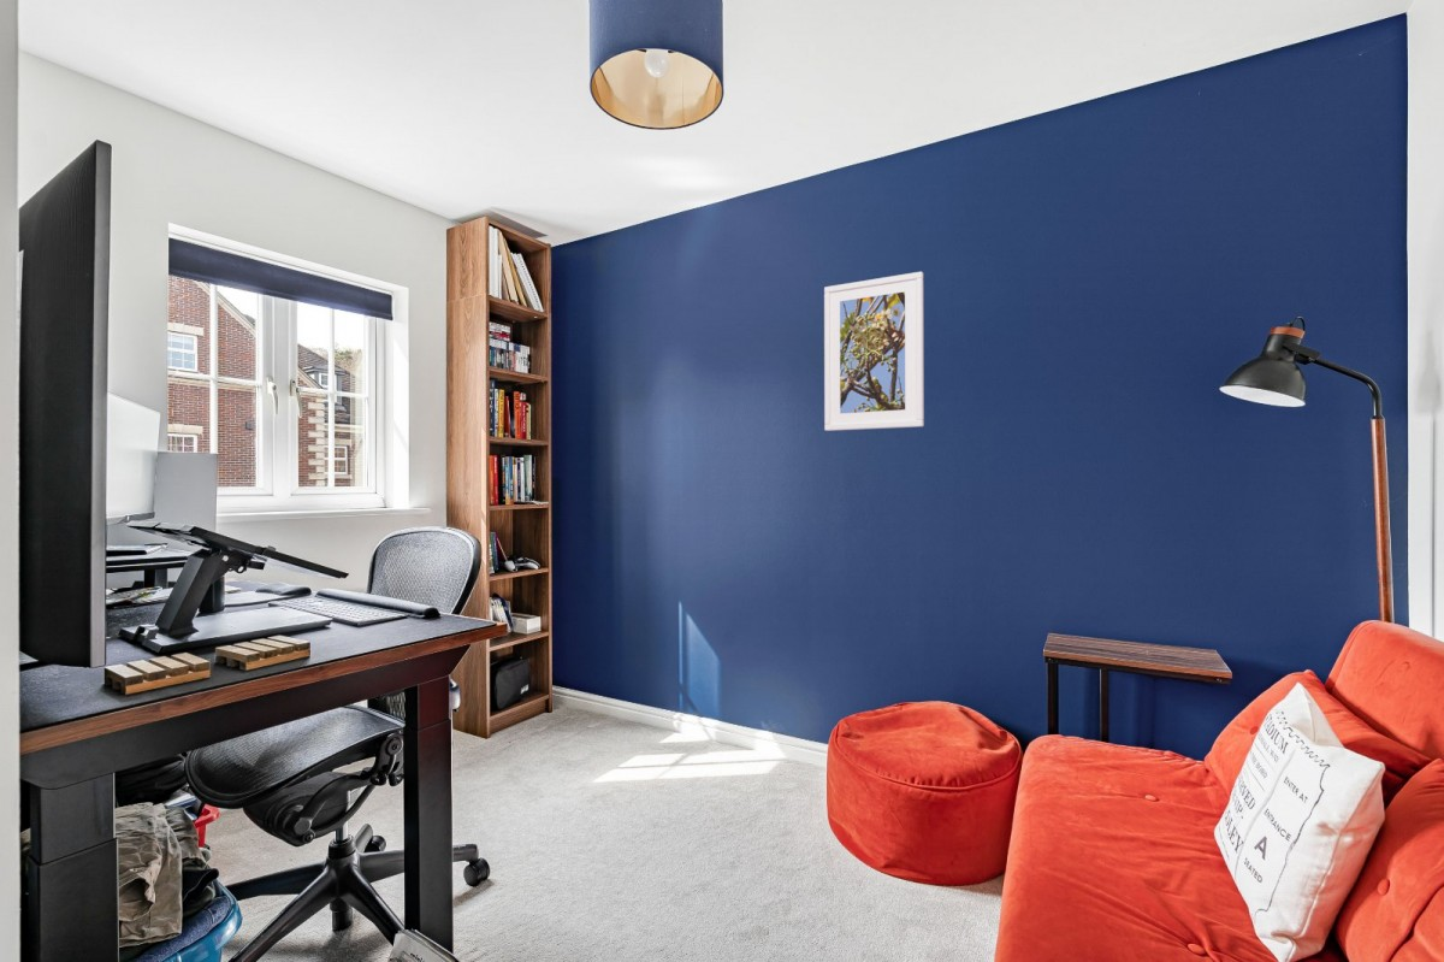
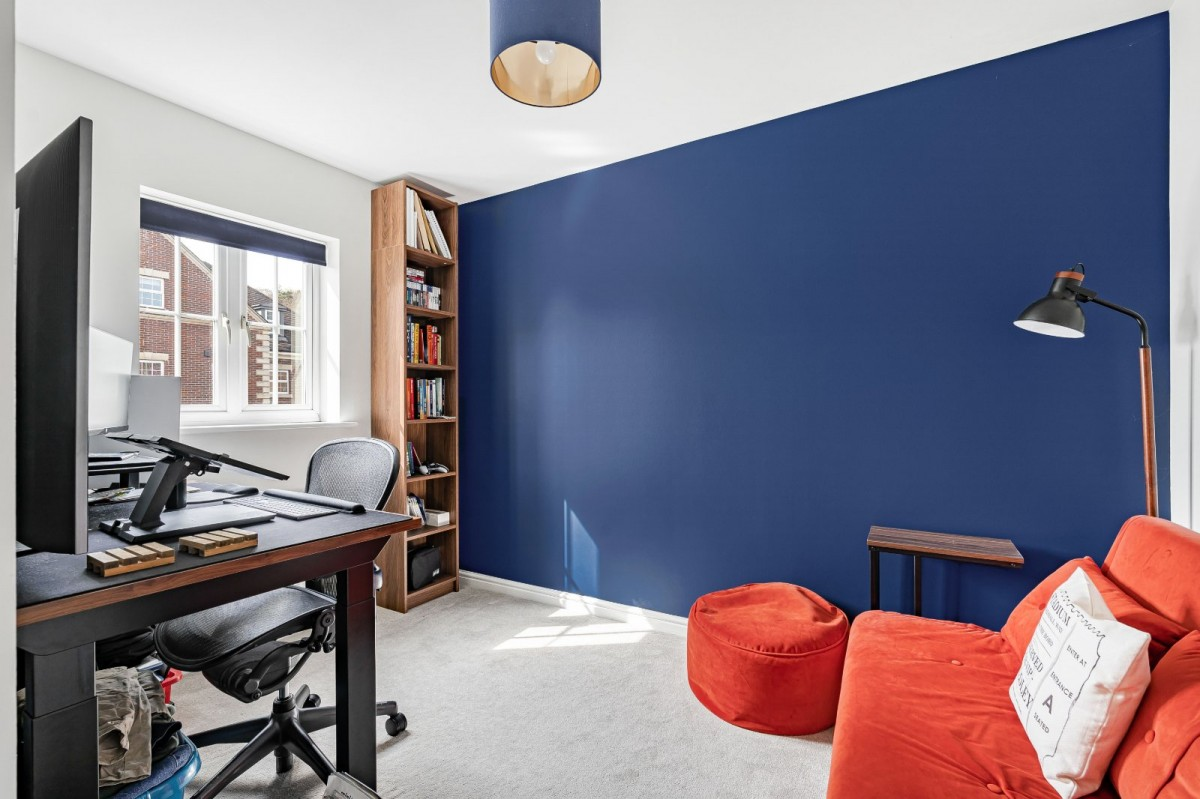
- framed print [823,271,925,432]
